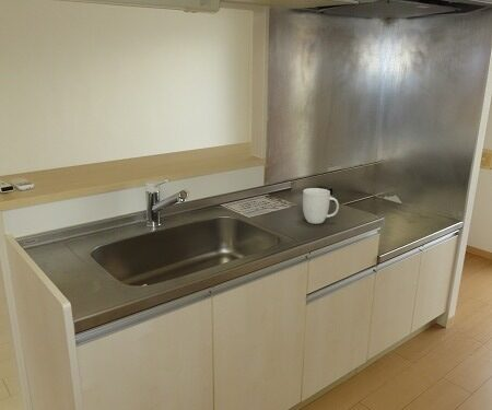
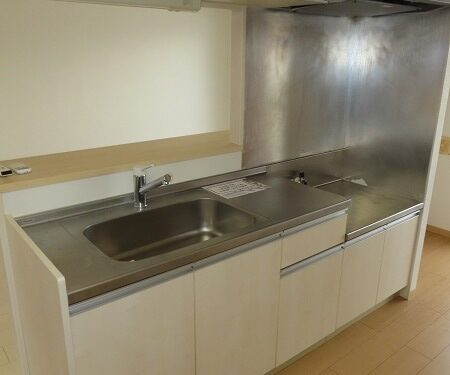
- mug [302,187,340,225]
